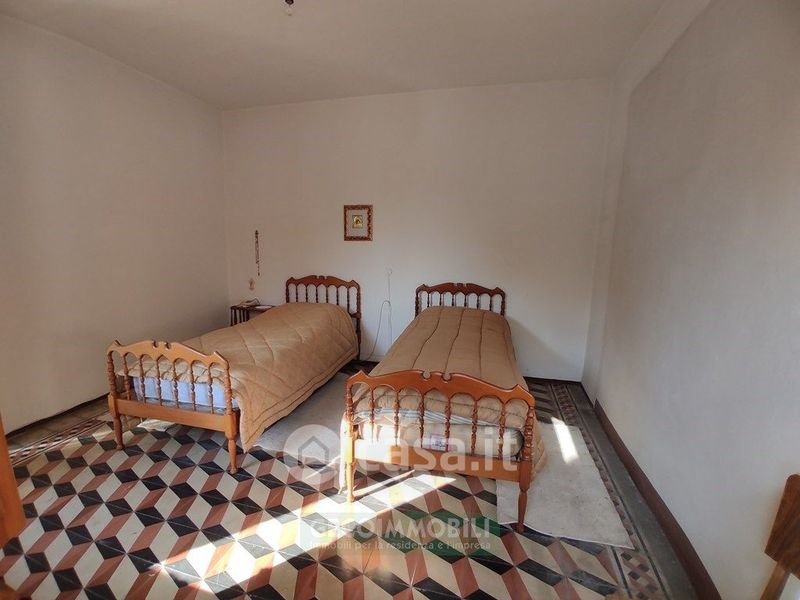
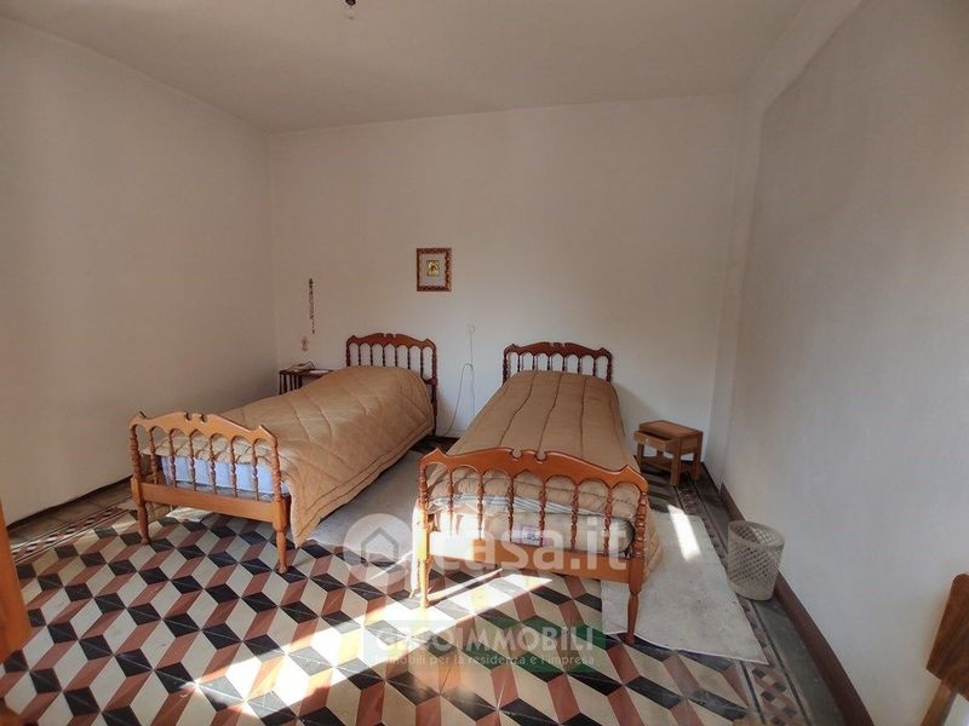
+ nightstand [632,419,705,488]
+ wastebasket [727,519,786,601]
